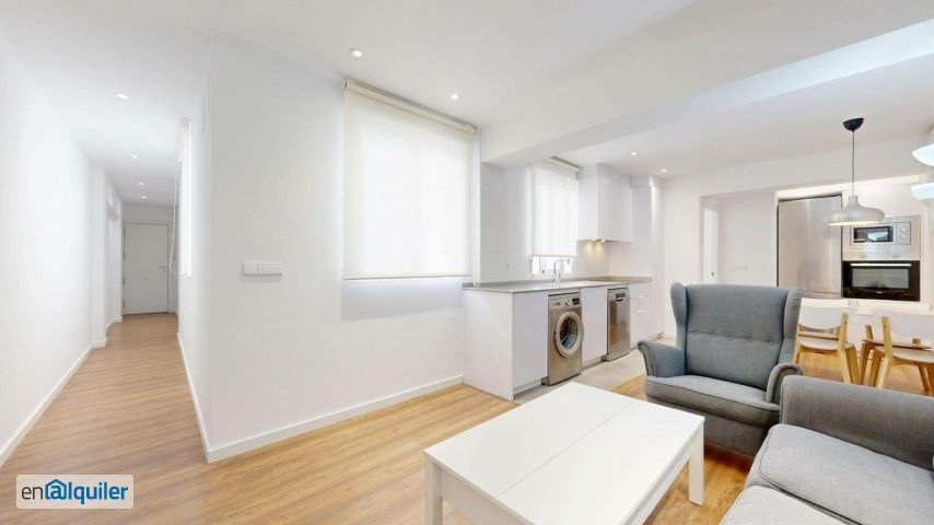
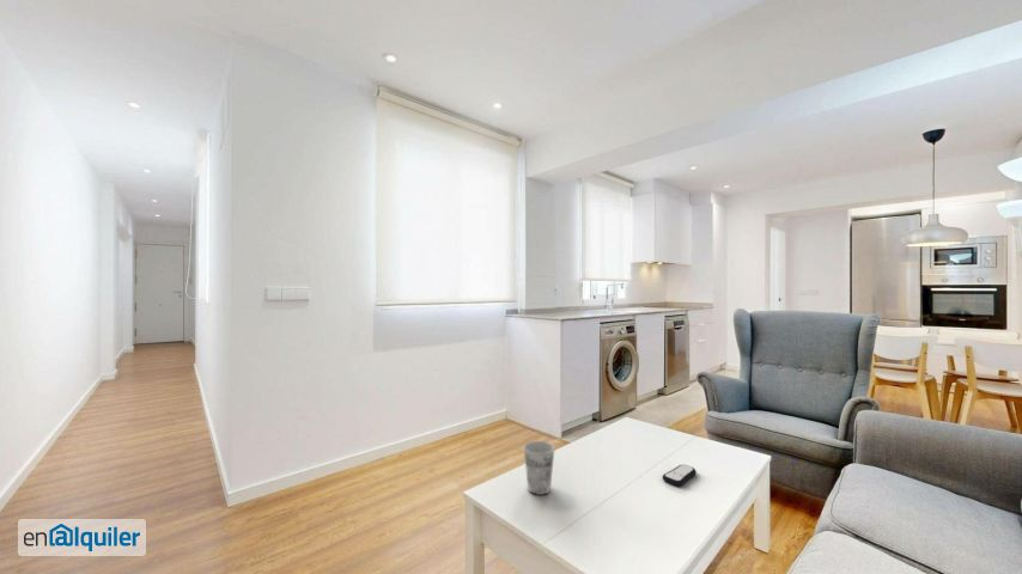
+ cup [523,440,555,496]
+ remote control [662,464,698,487]
